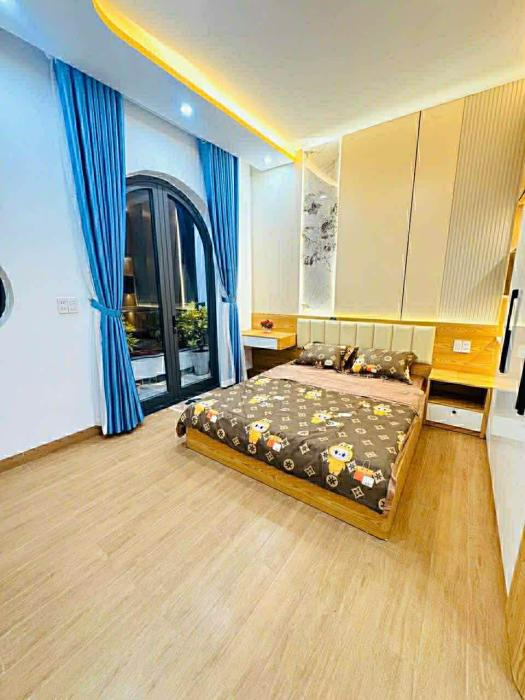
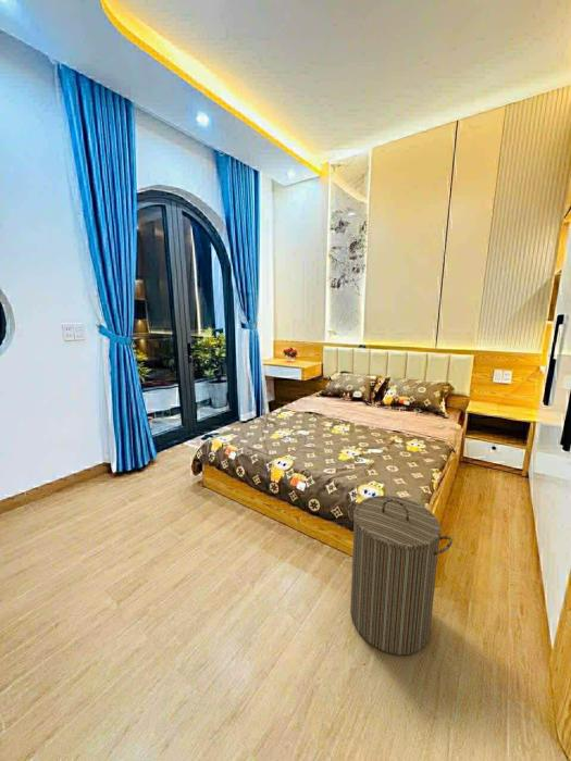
+ laundry hamper [346,495,454,656]
